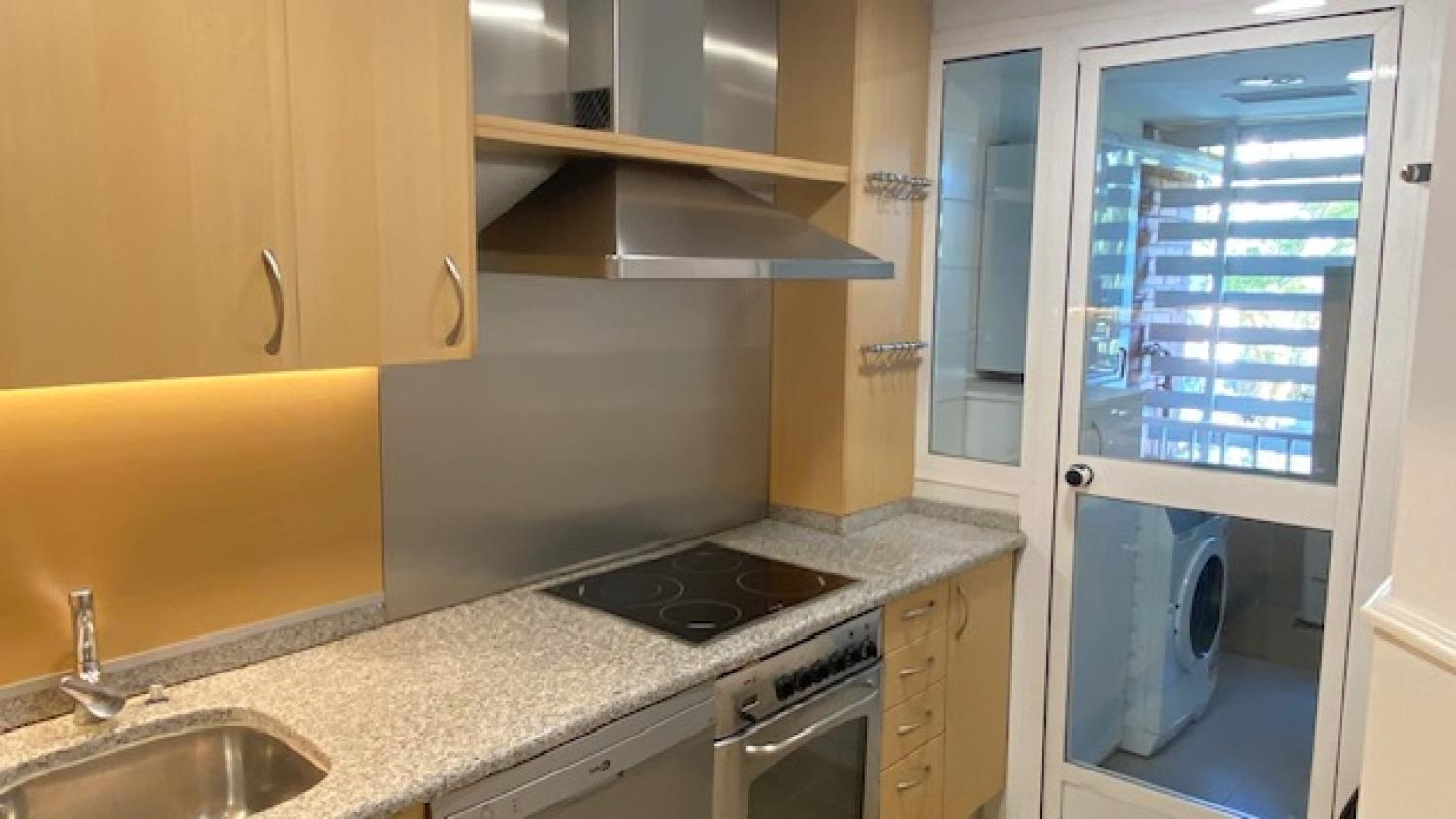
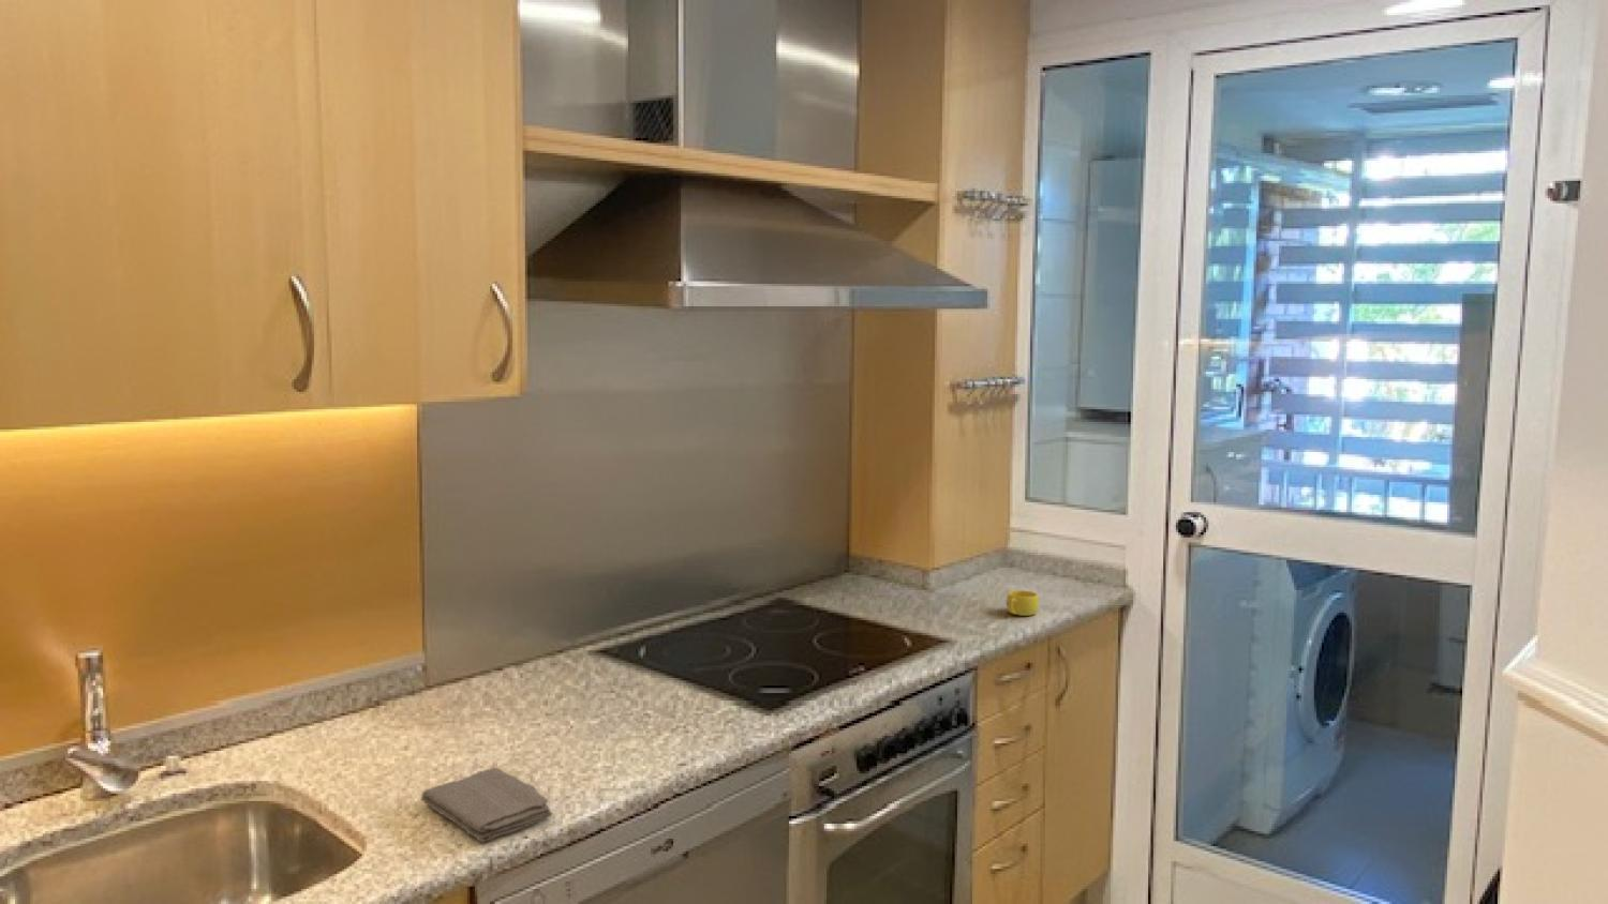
+ washcloth [421,767,553,843]
+ cup [1005,589,1040,617]
